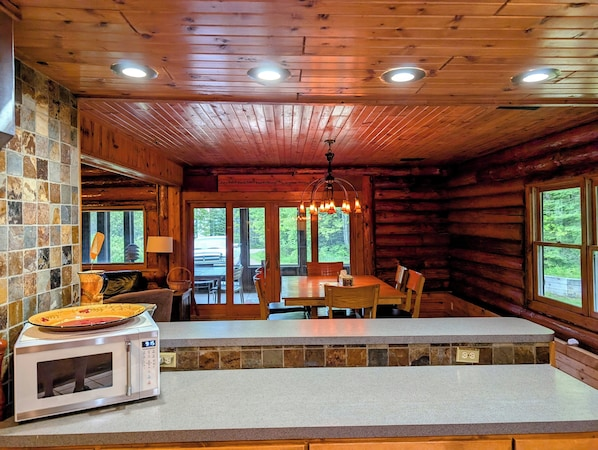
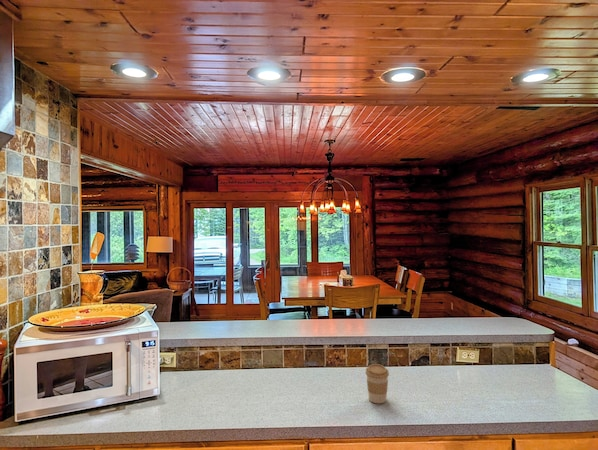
+ coffee cup [365,363,390,404]
